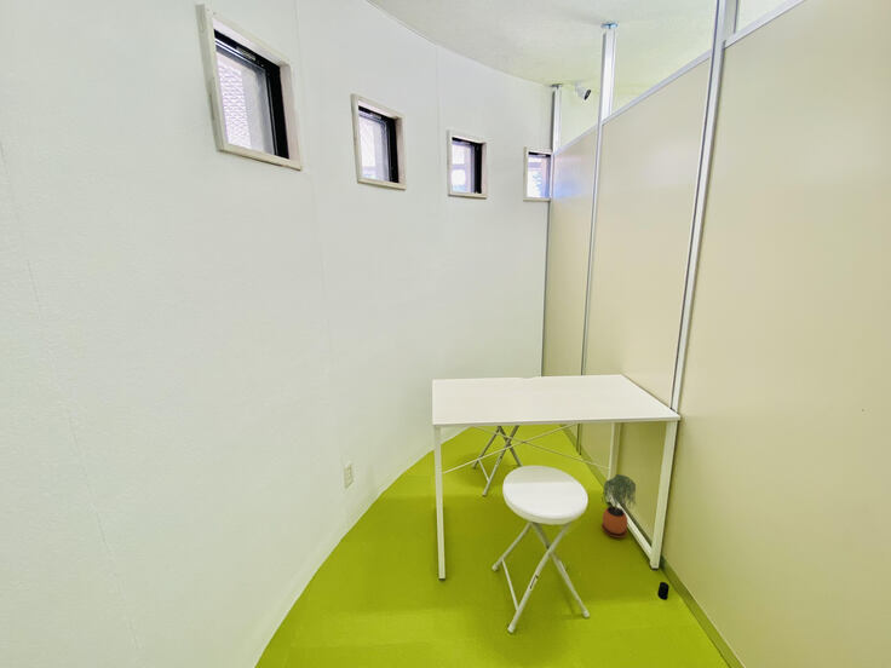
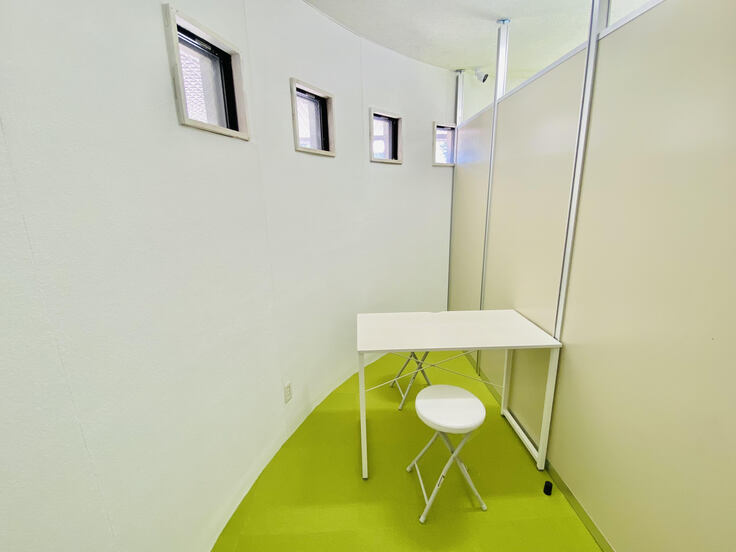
- potted plant [600,473,637,539]
